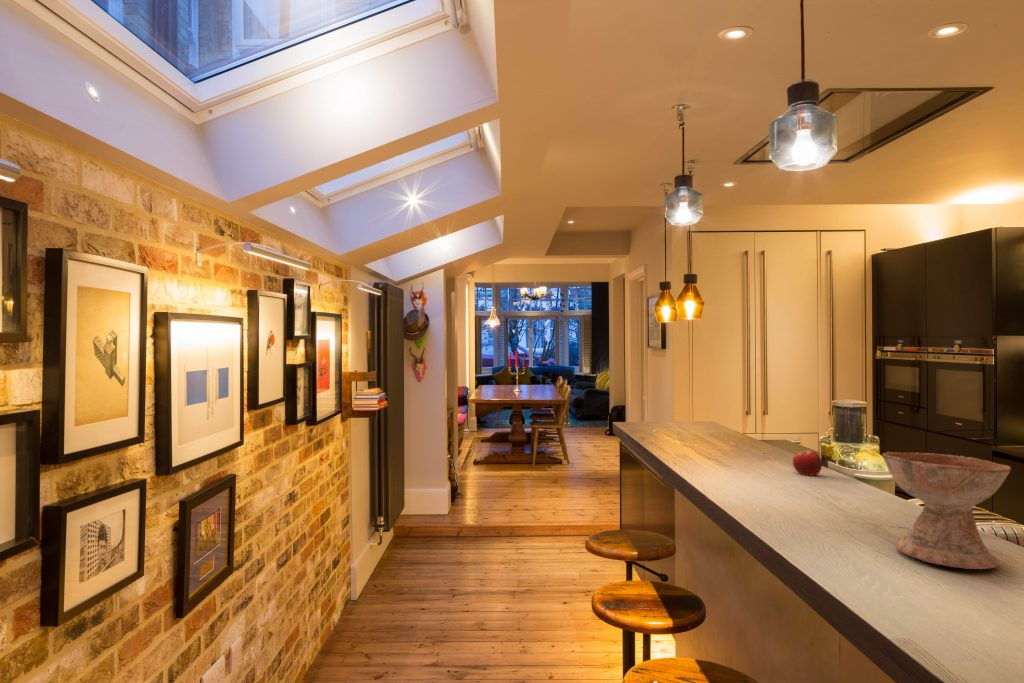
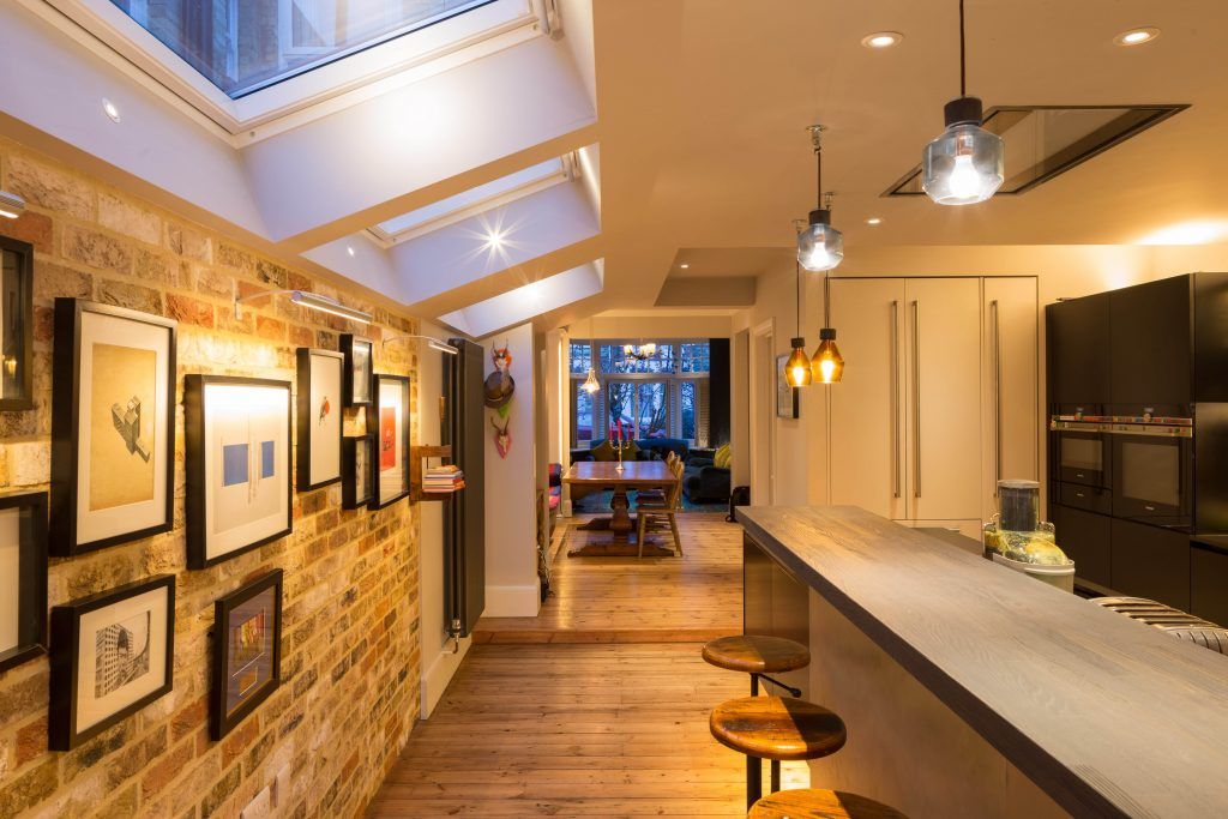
- fruit [792,449,823,477]
- ceramic bowl [882,451,1012,570]
